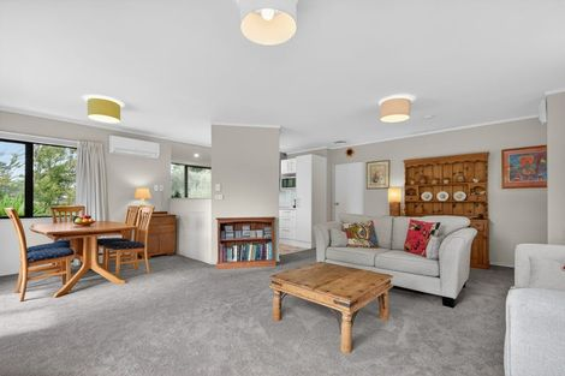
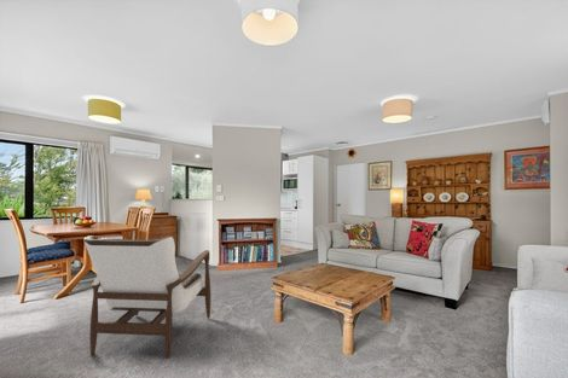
+ armchair [82,234,211,360]
